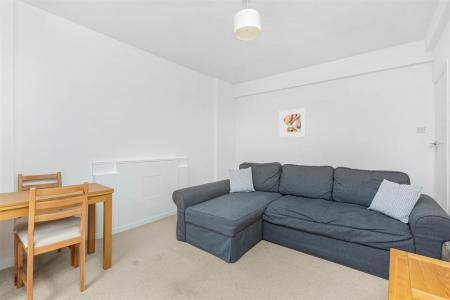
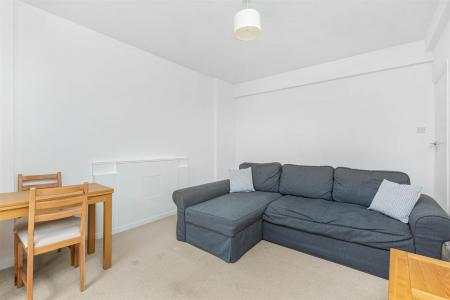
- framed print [278,107,307,138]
